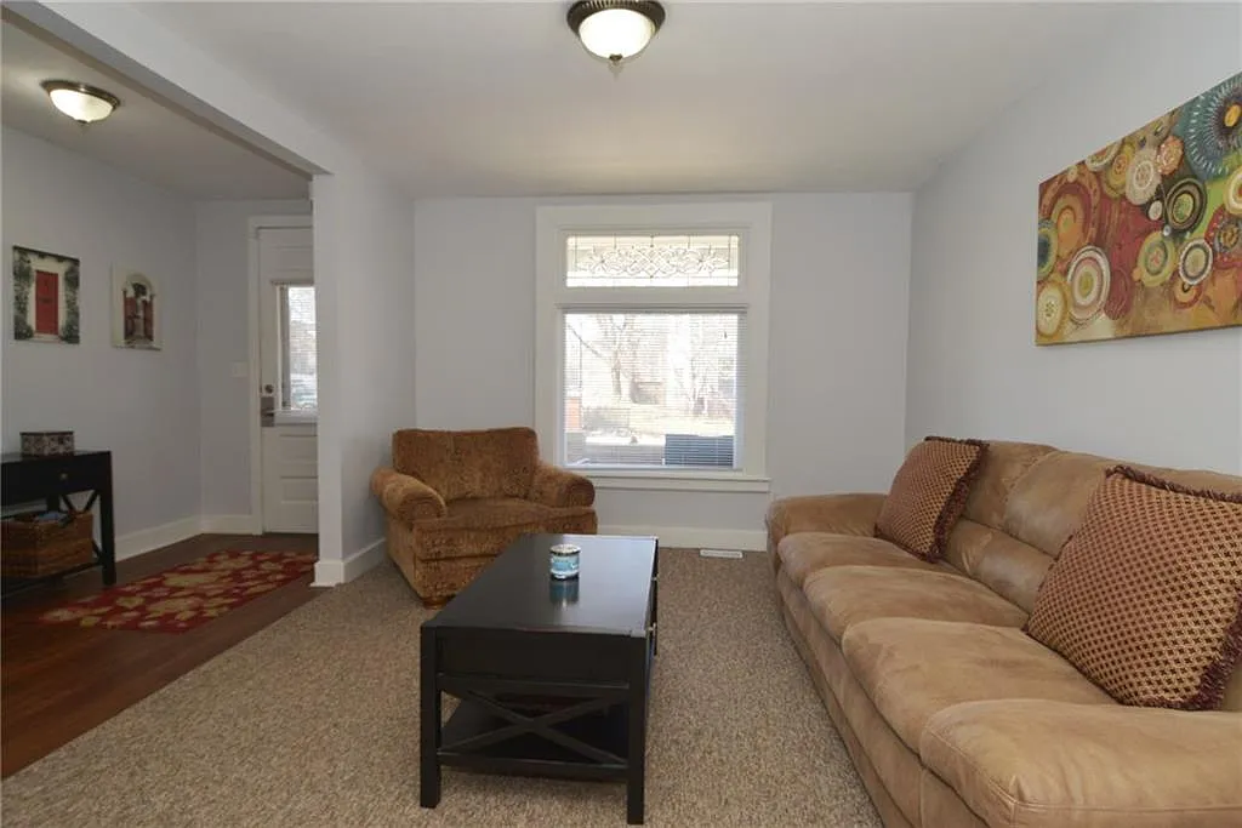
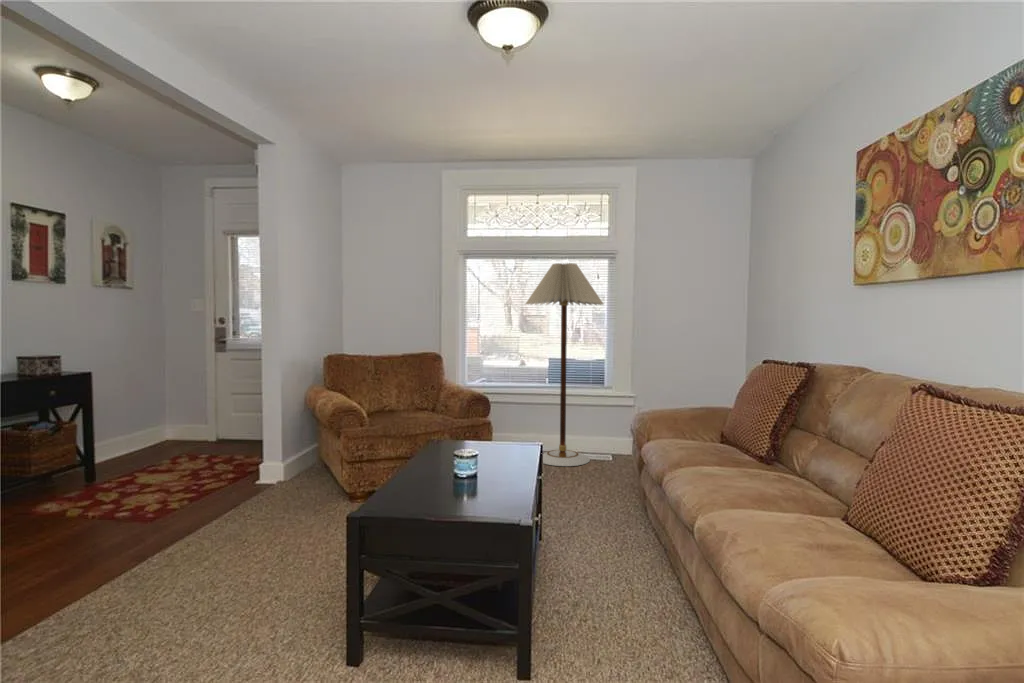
+ floor lamp [524,262,604,467]
